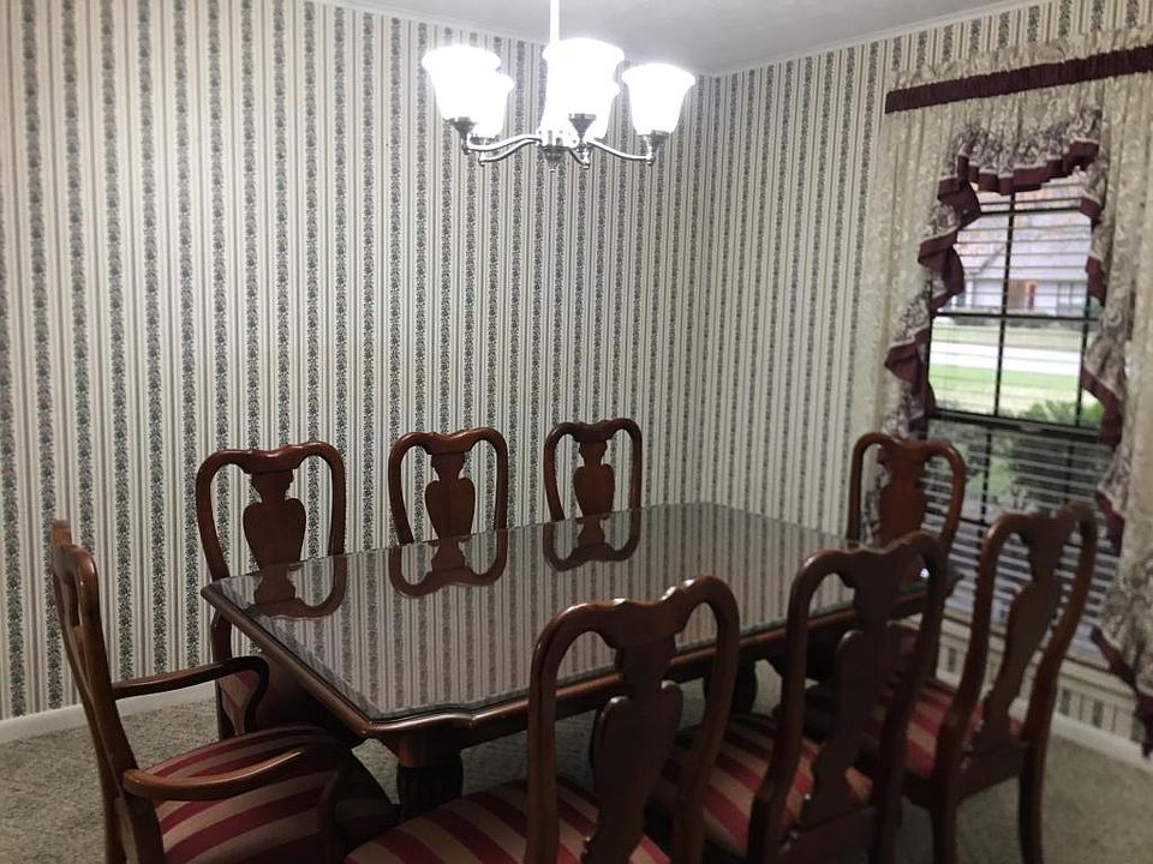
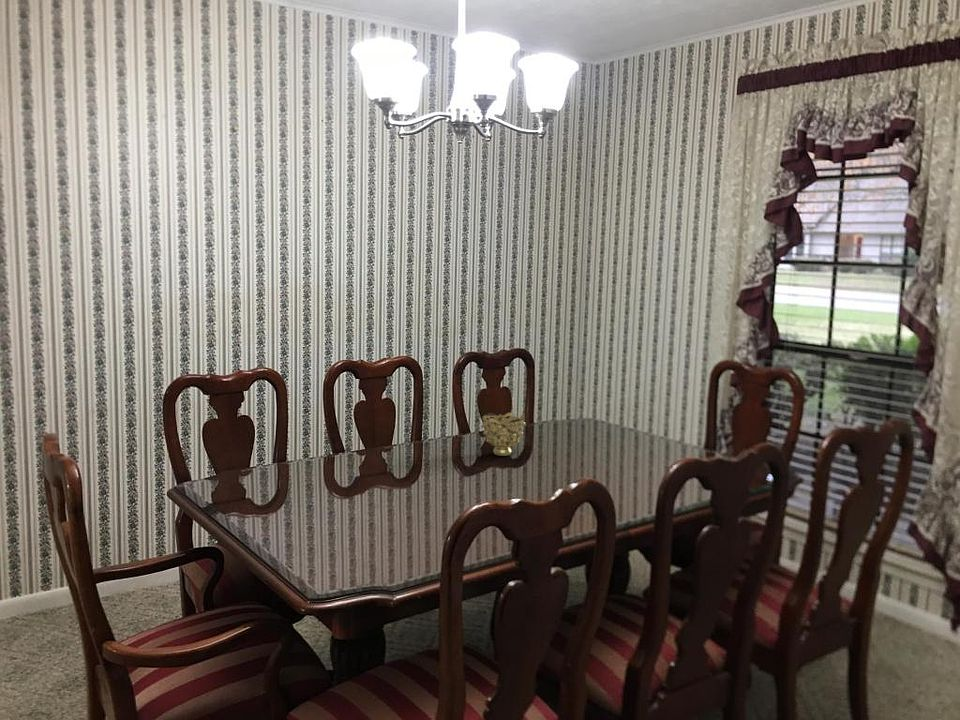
+ decorative bowl [480,411,526,457]
